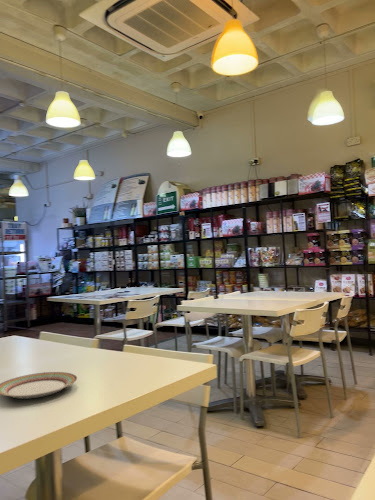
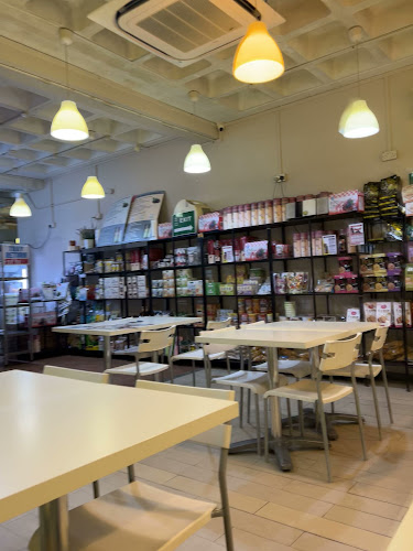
- plate [0,371,78,400]
